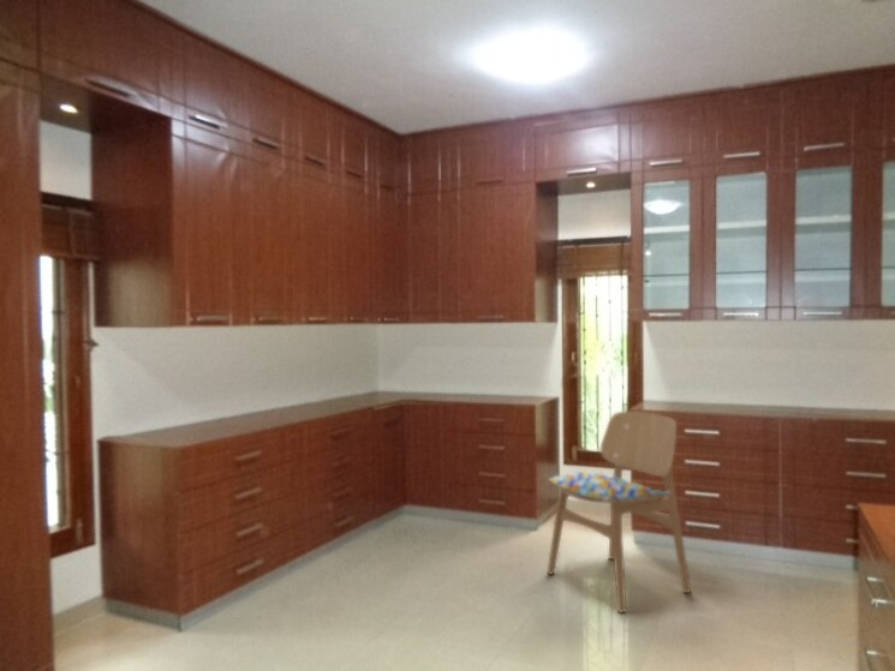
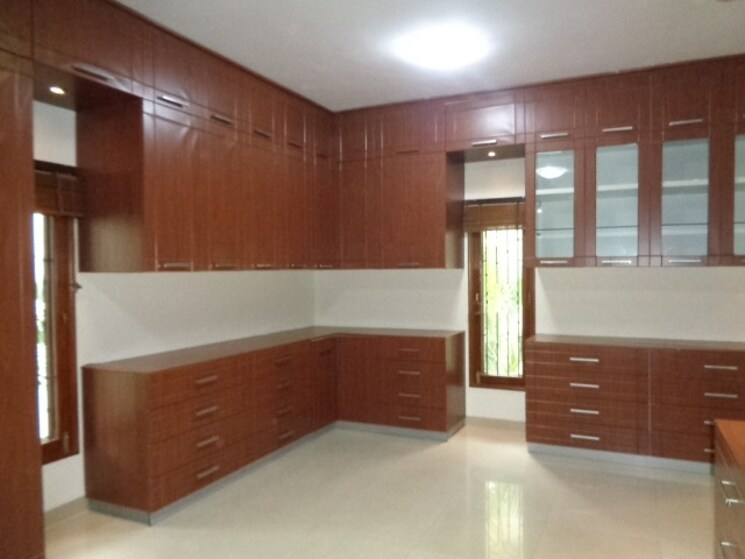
- dining chair [545,411,692,615]
